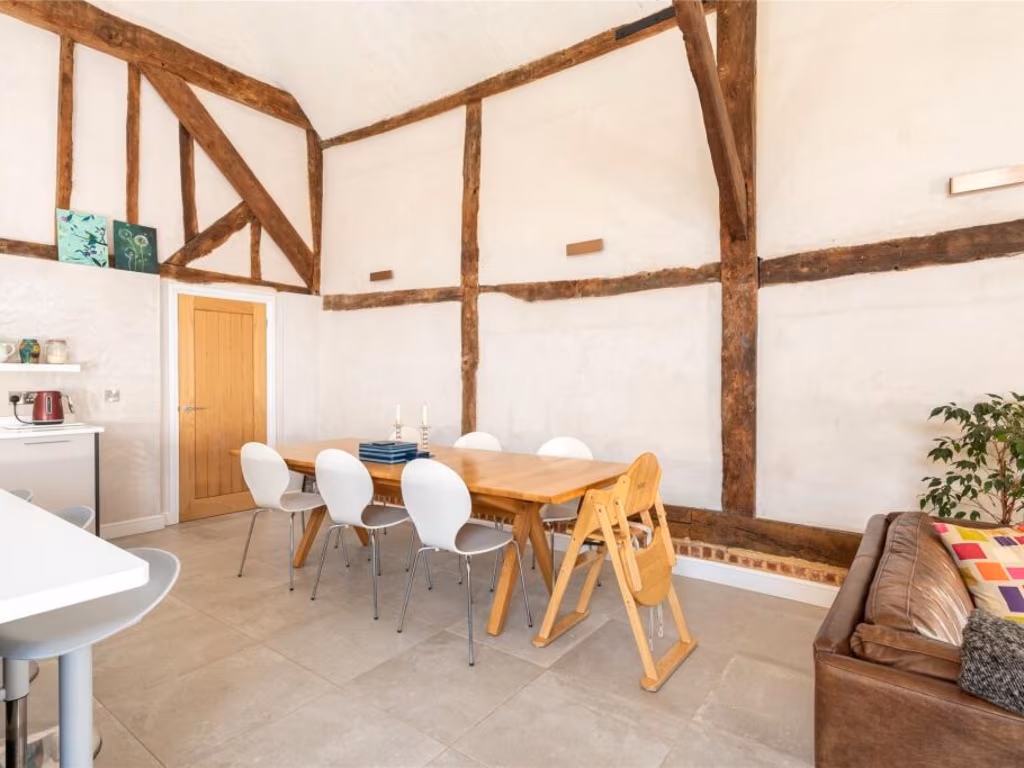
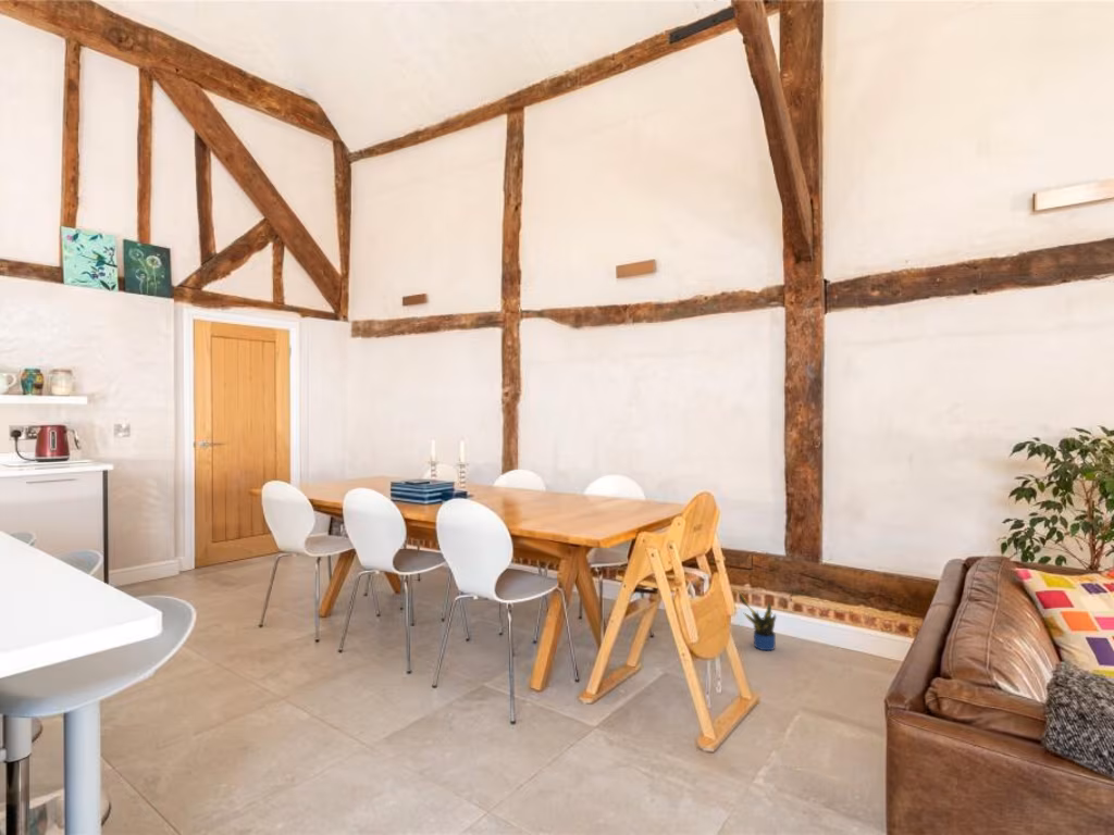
+ potted plant [738,591,777,651]
